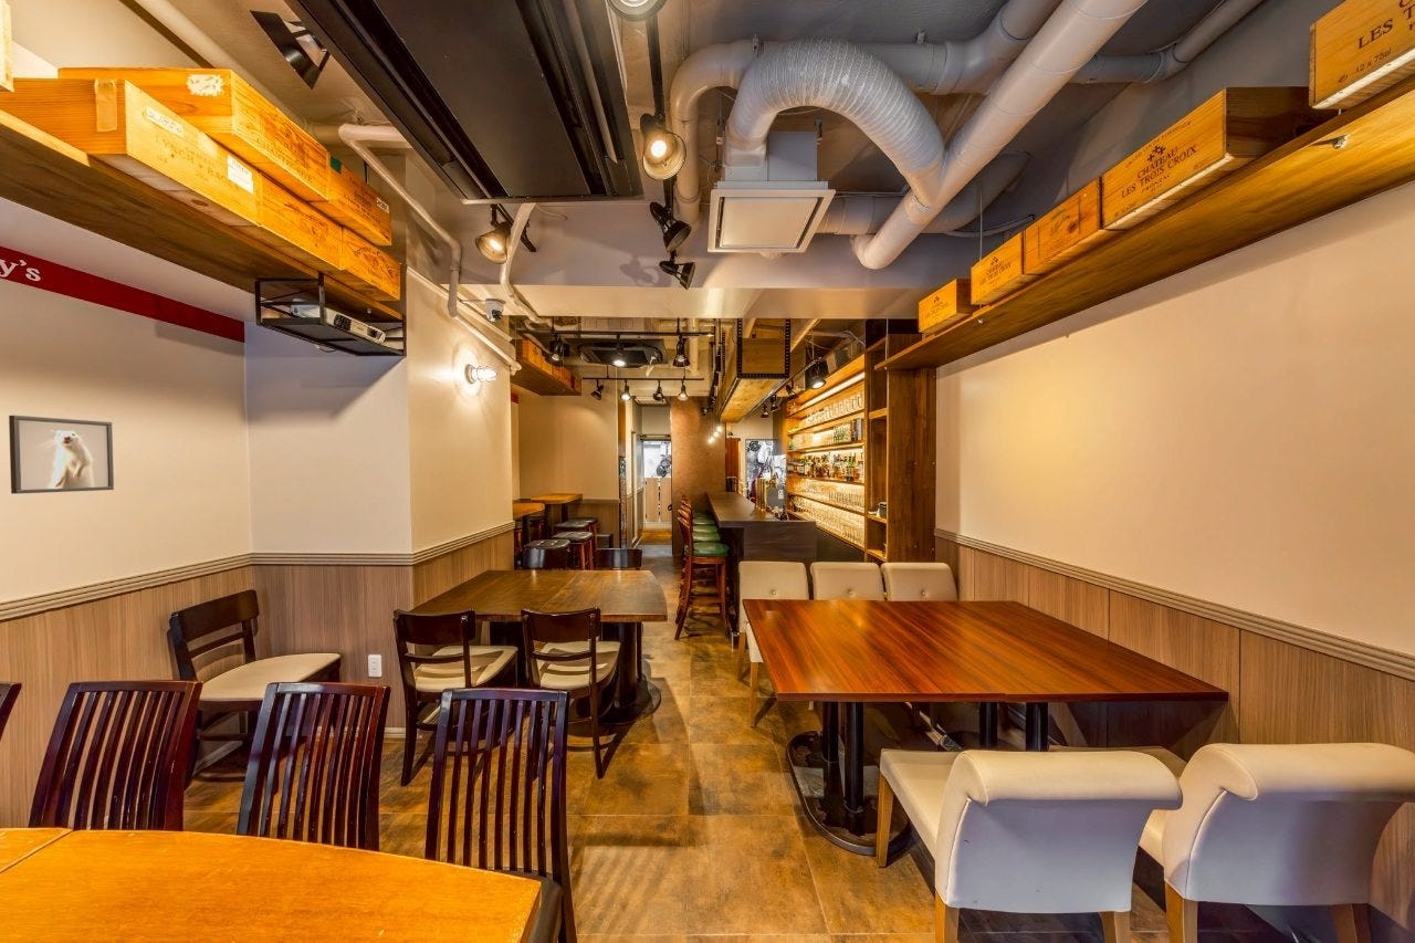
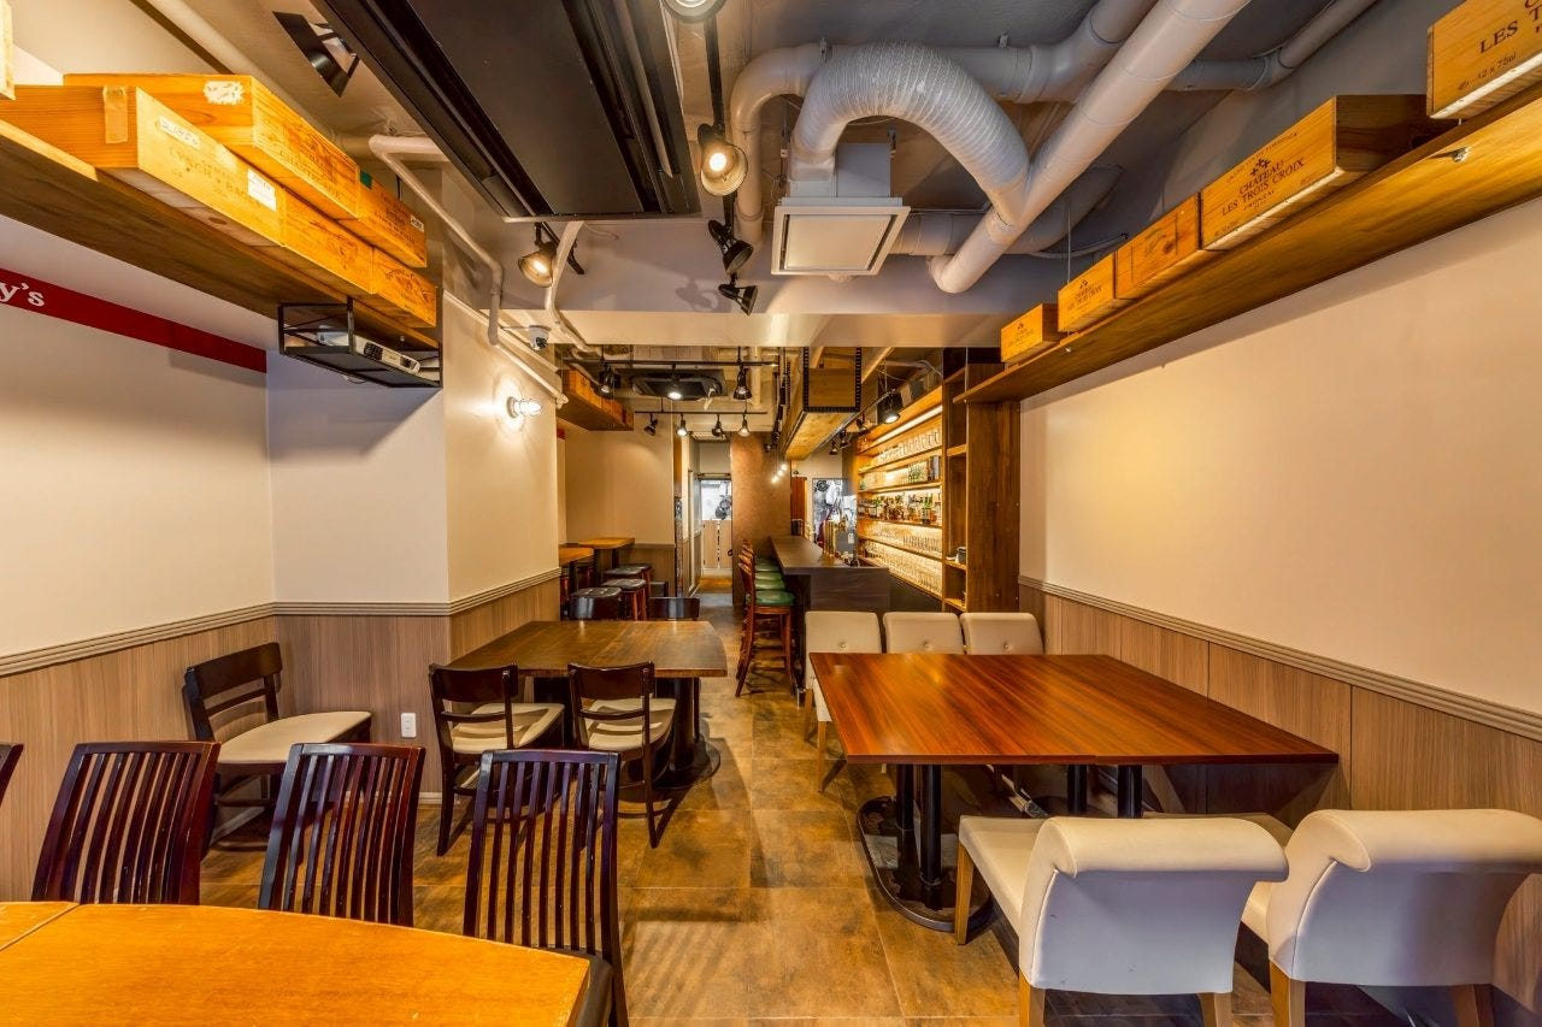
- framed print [8,415,115,495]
